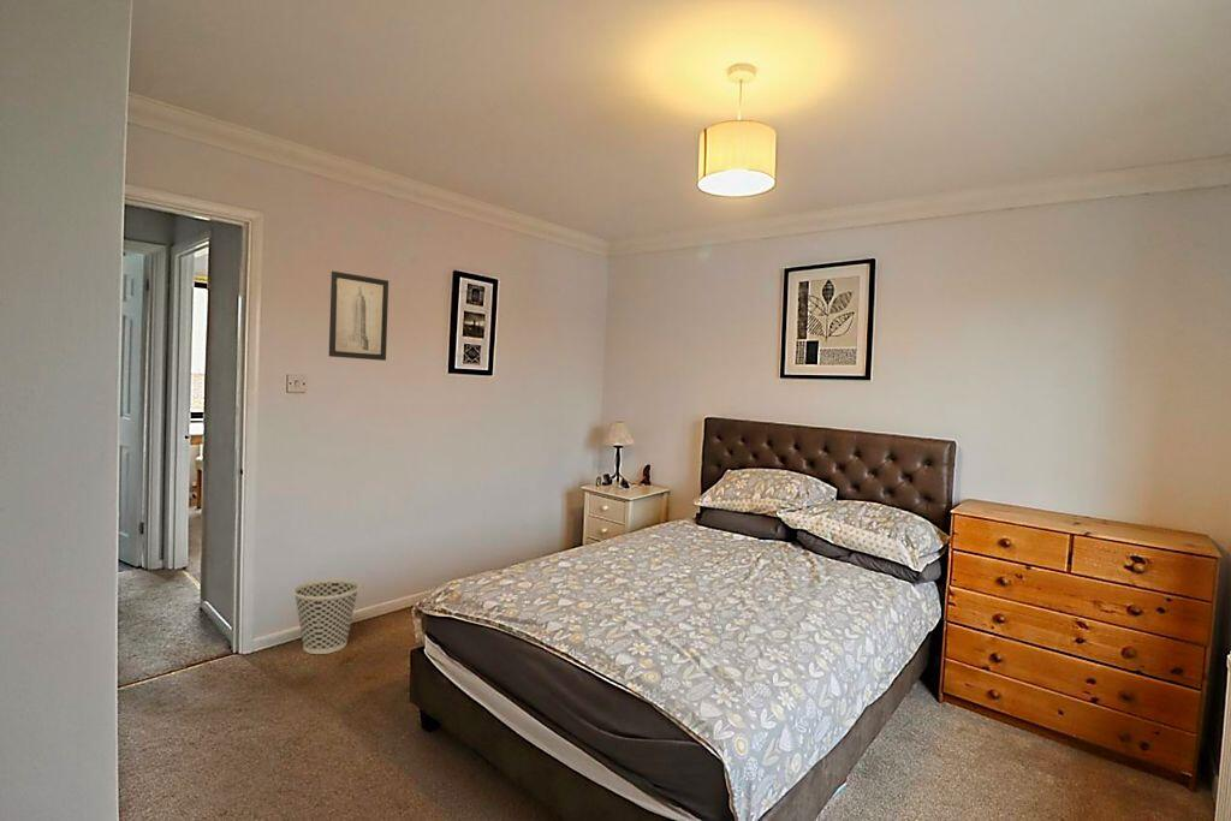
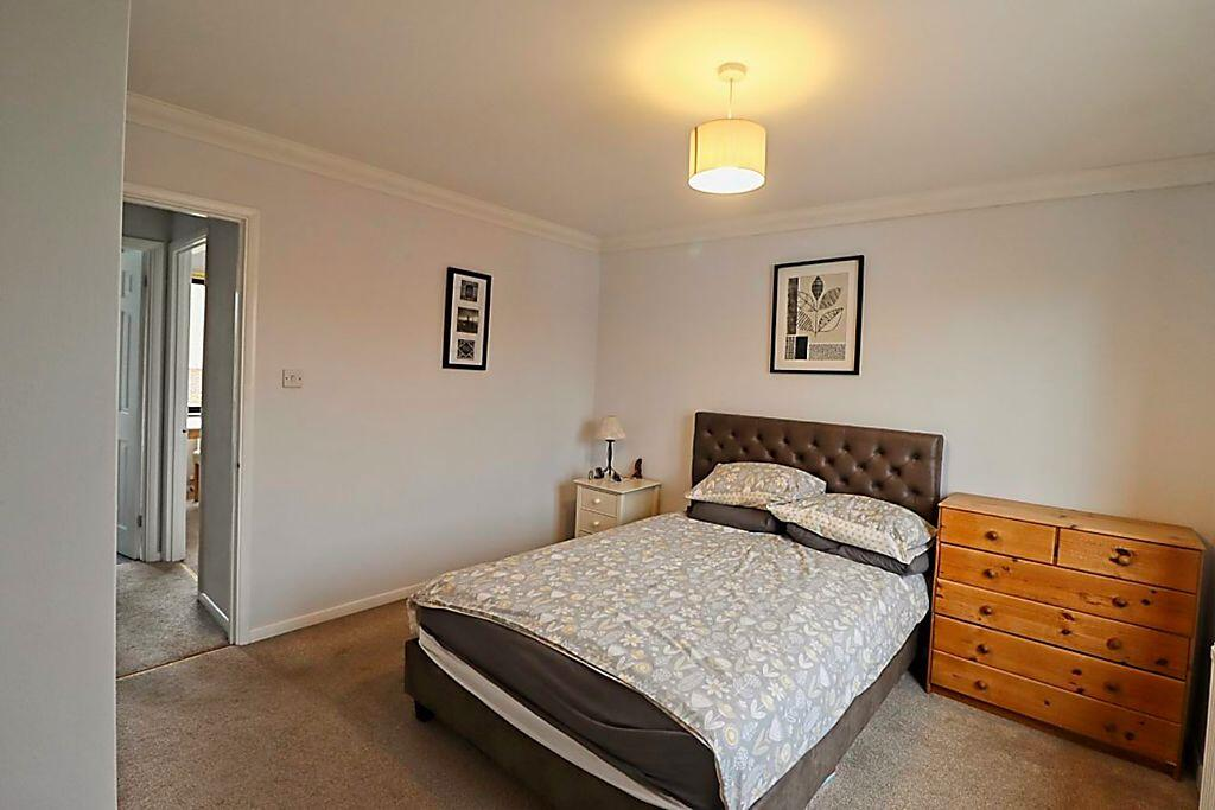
- wastebasket [292,577,361,655]
- wall art [328,270,389,362]
